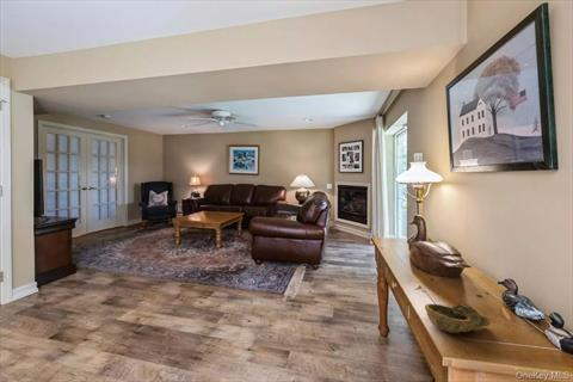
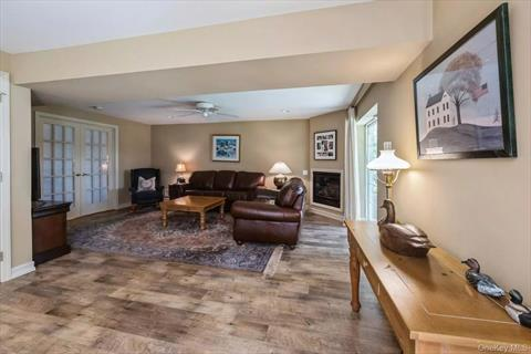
- decorative bowl [424,302,492,334]
